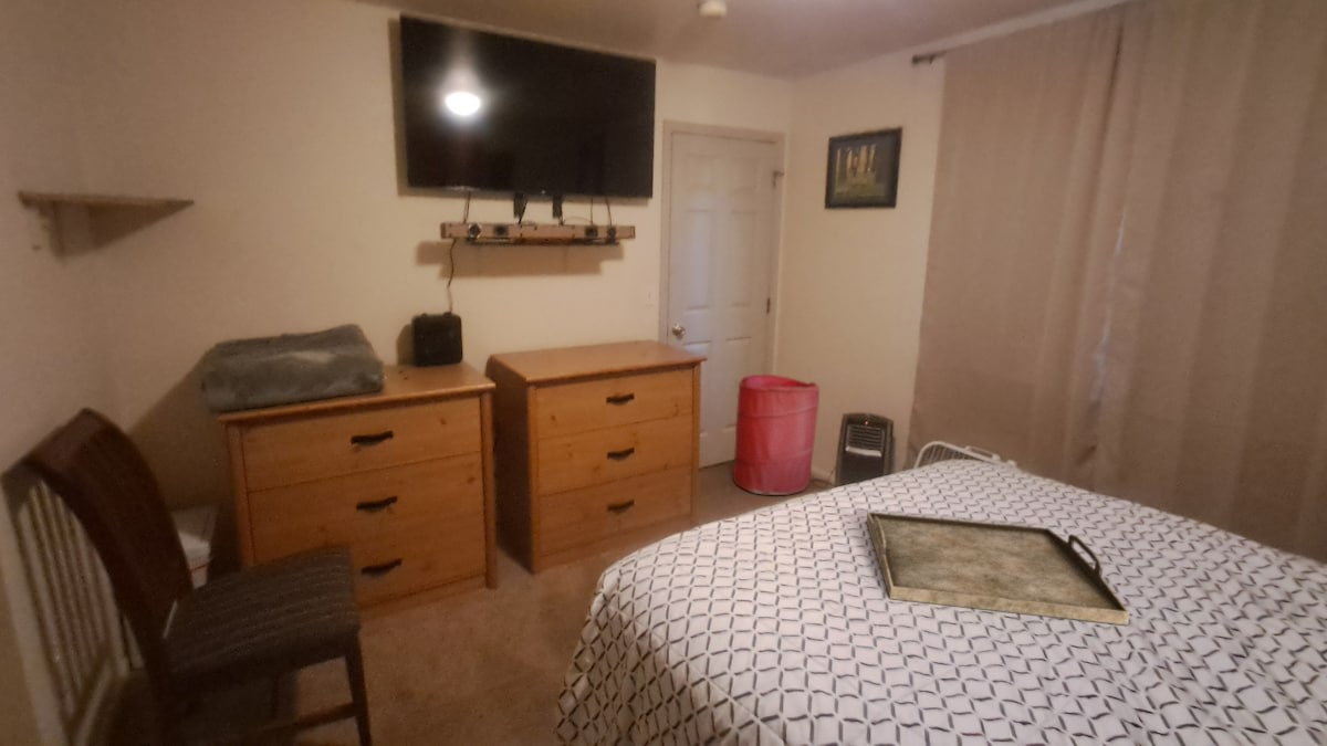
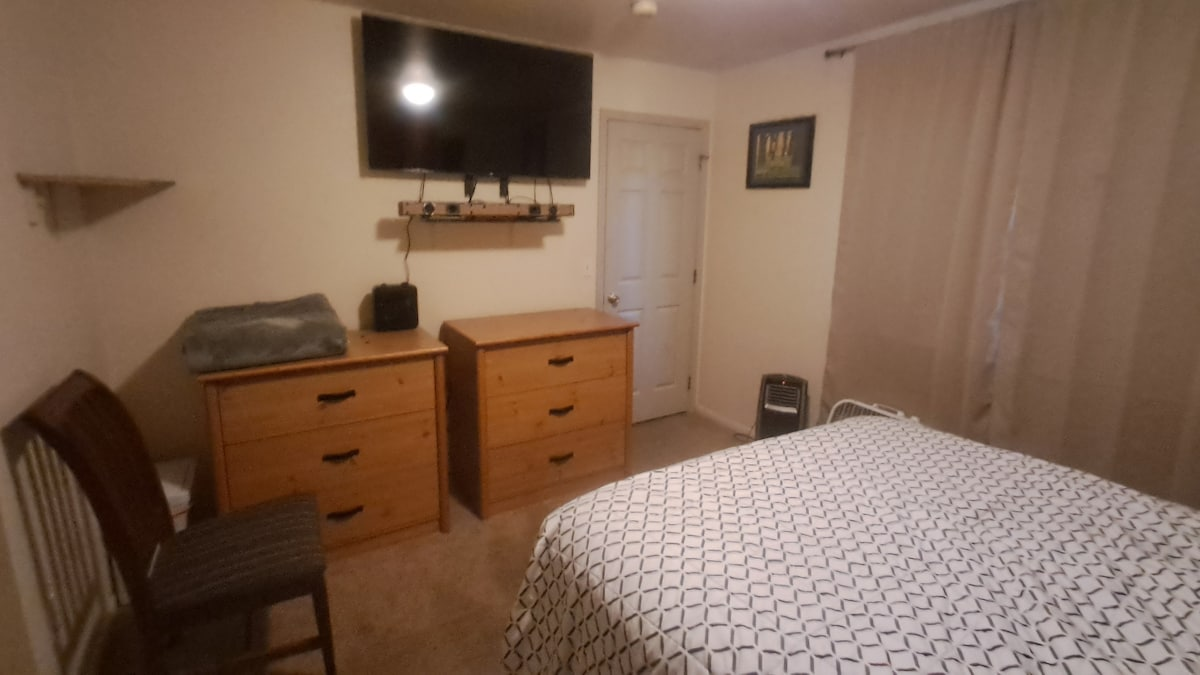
- laundry hamper [732,374,821,496]
- serving tray [865,511,1131,627]
